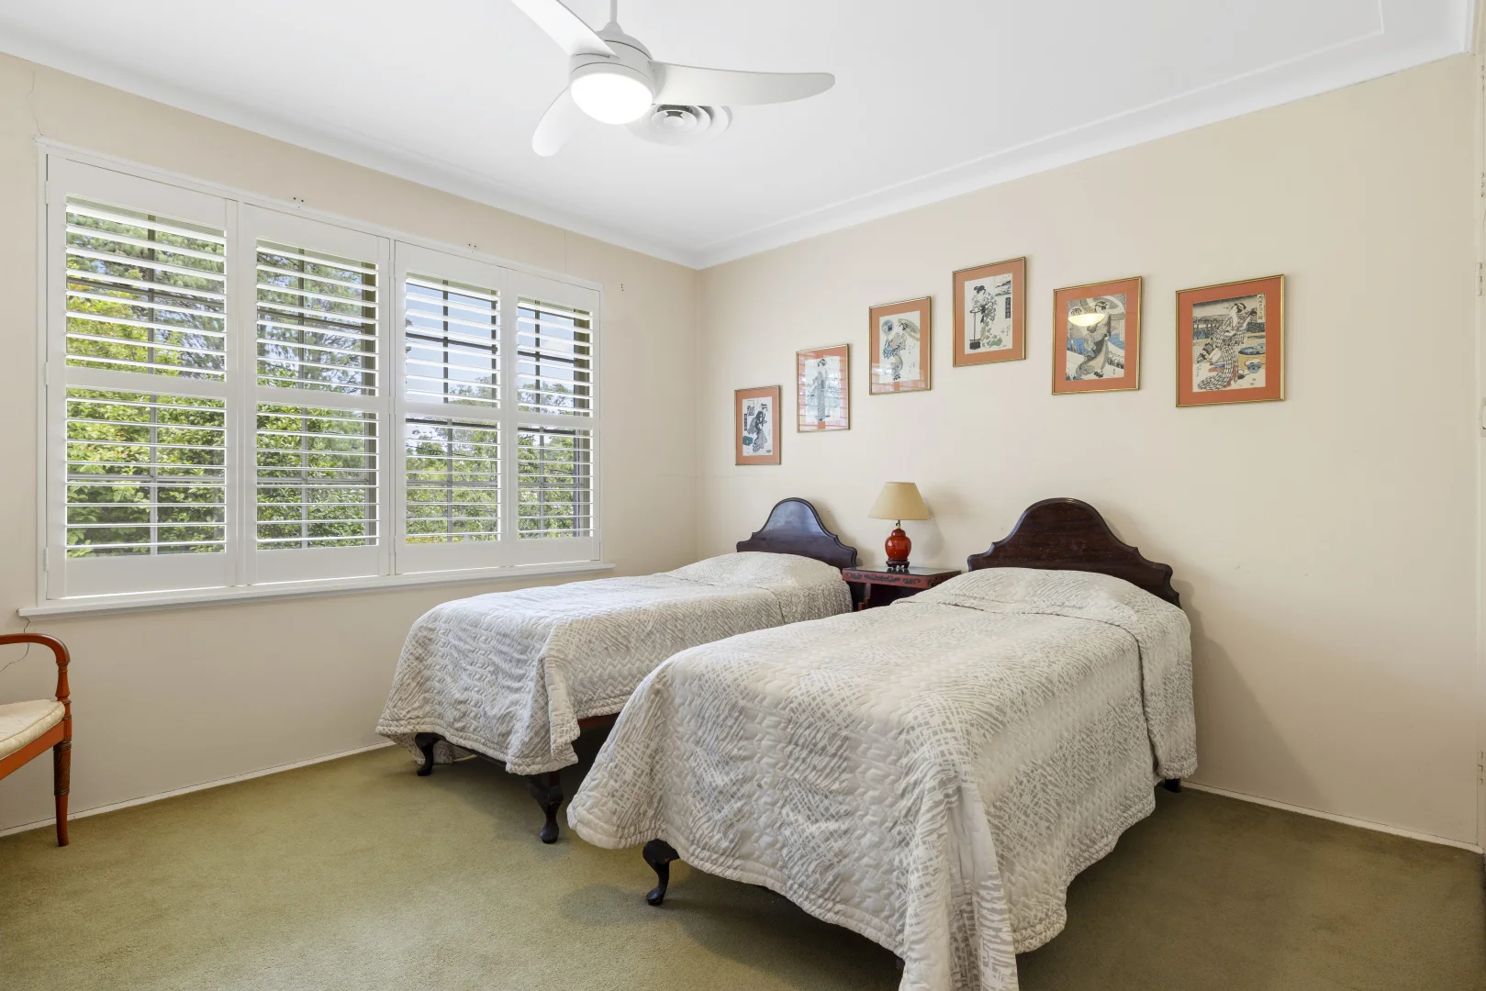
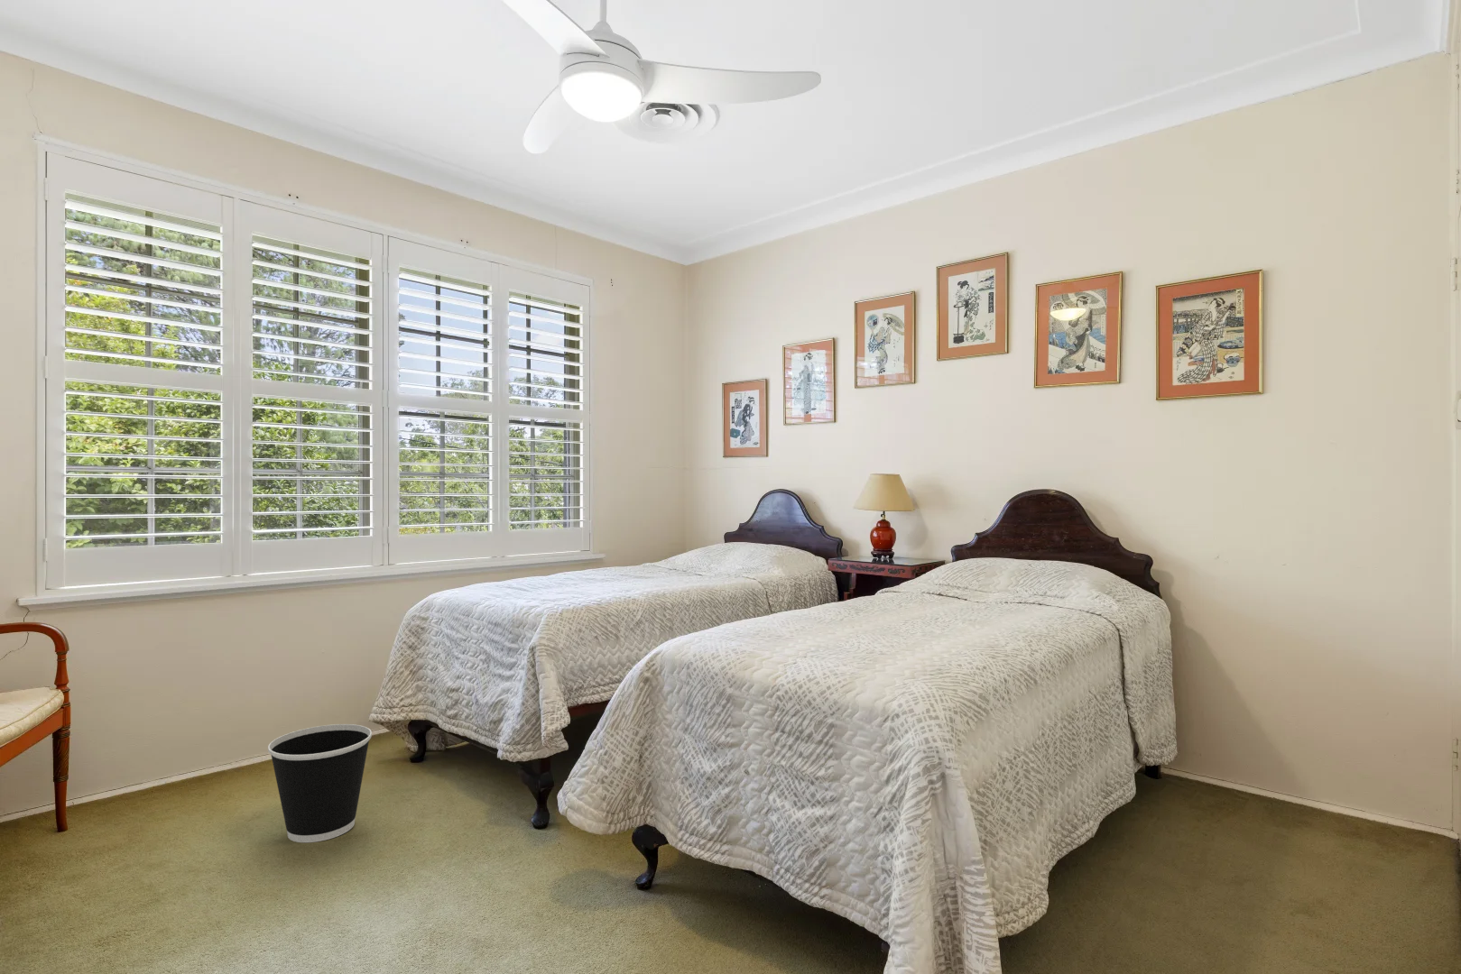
+ wastebasket [268,723,373,844]
